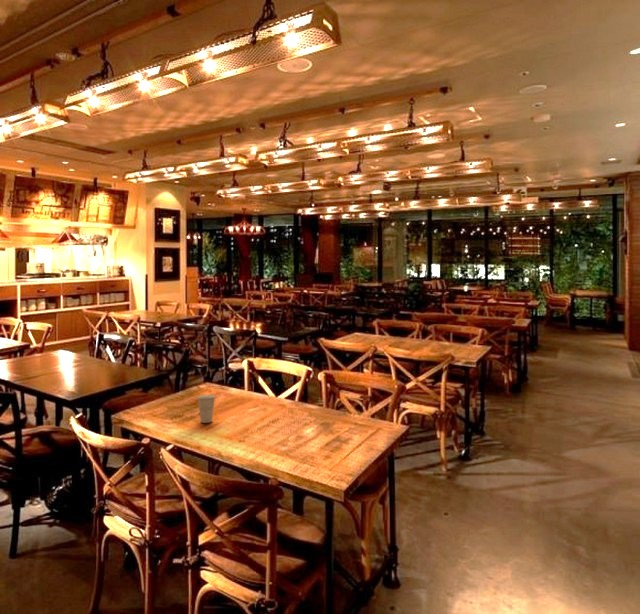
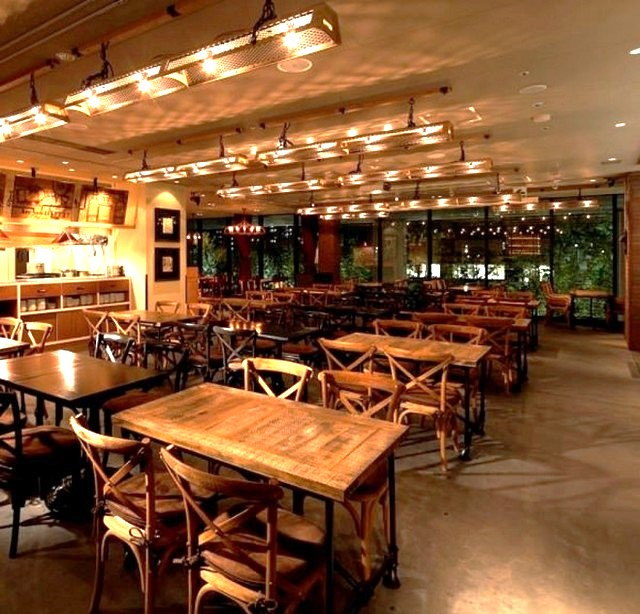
- cup [196,394,216,424]
